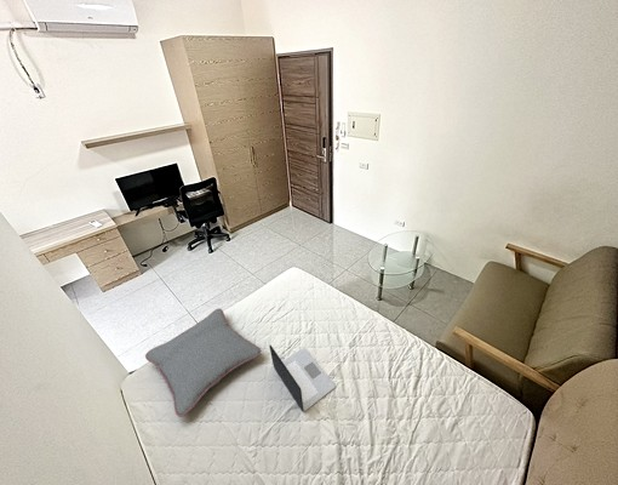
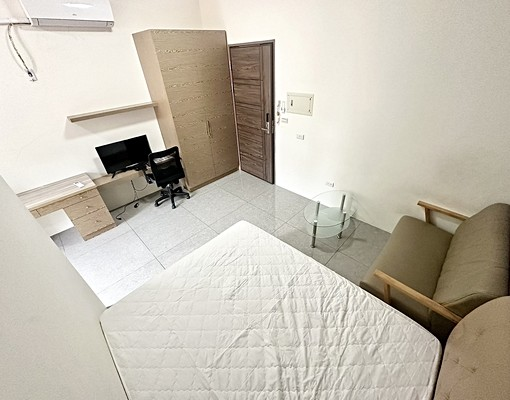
- laptop [268,344,336,412]
- pillow [144,307,263,418]
